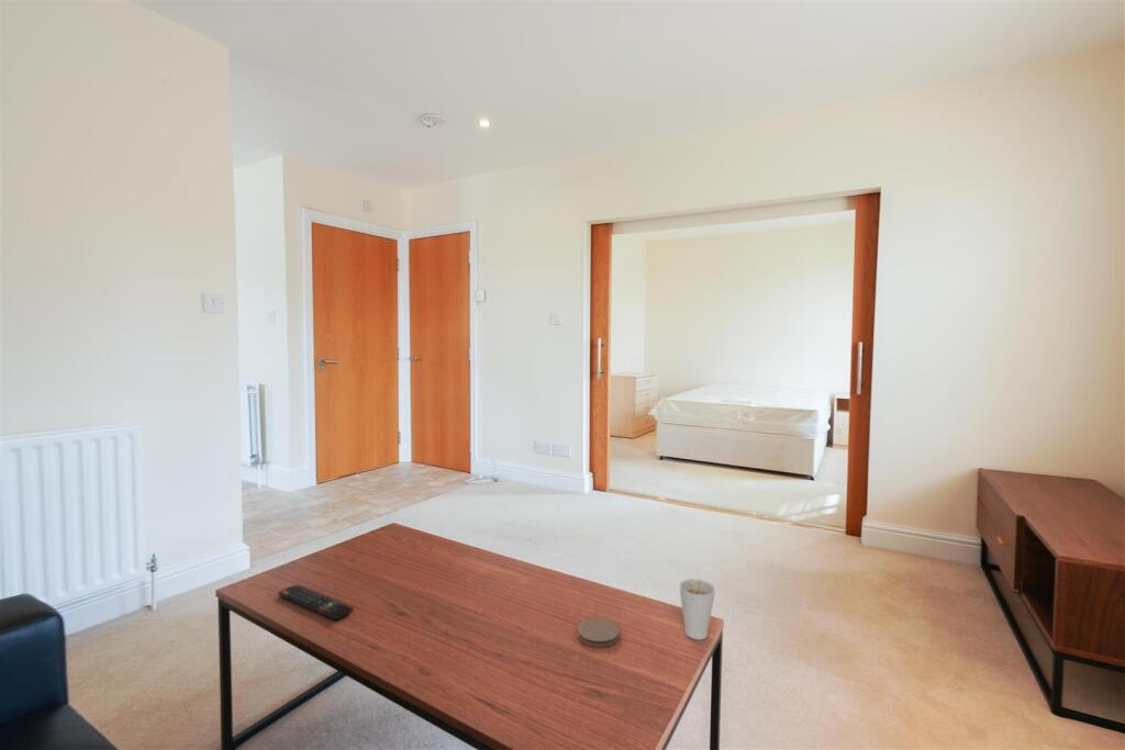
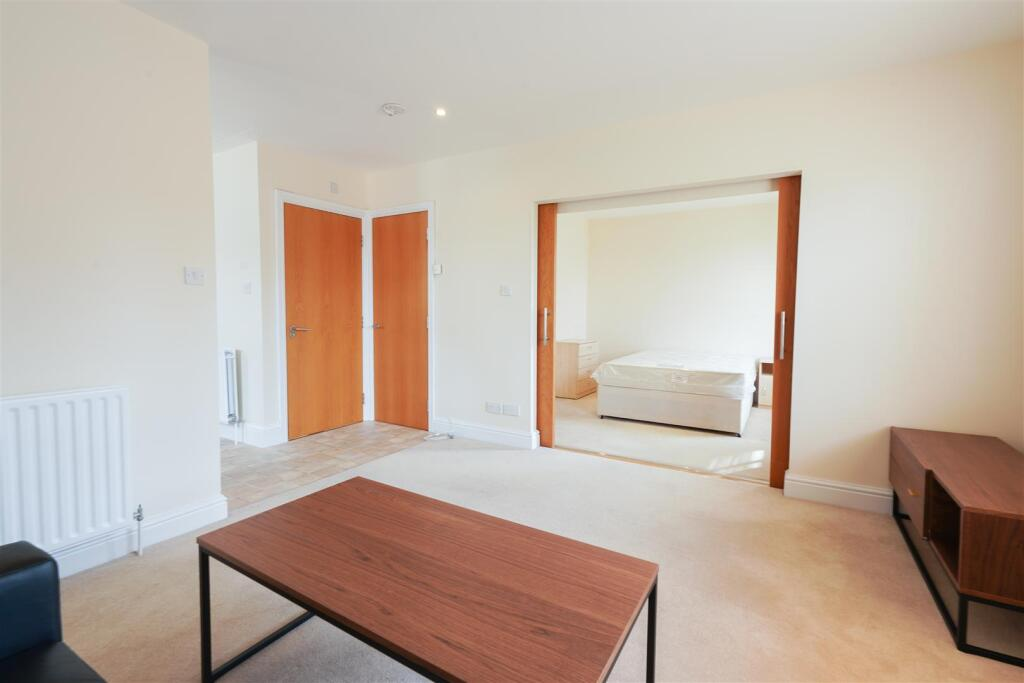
- remote control [277,584,354,620]
- cup [679,578,716,641]
- coaster [577,617,621,648]
